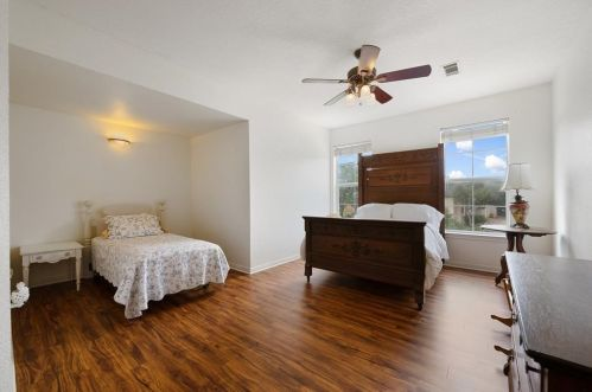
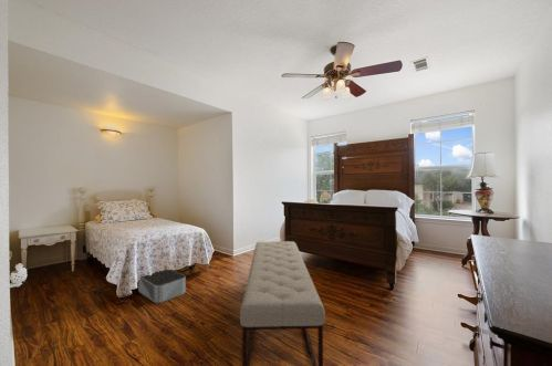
+ storage bin [137,269,187,304]
+ bench [239,240,326,366]
